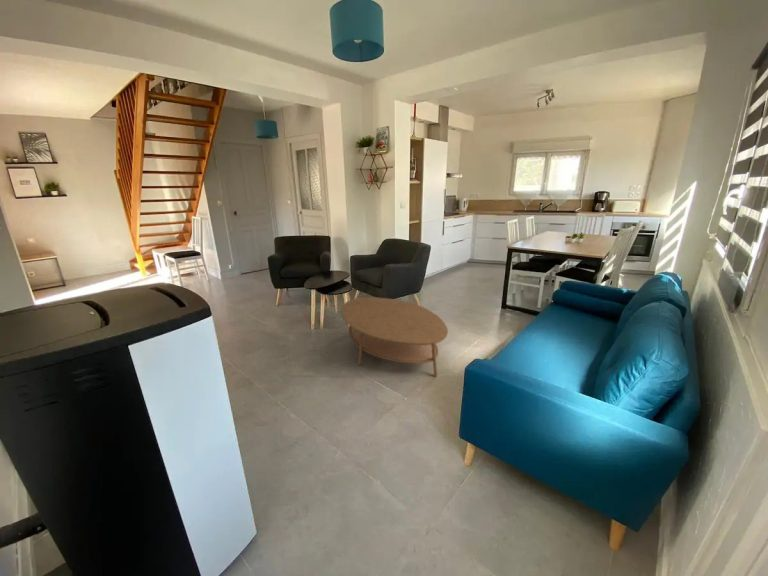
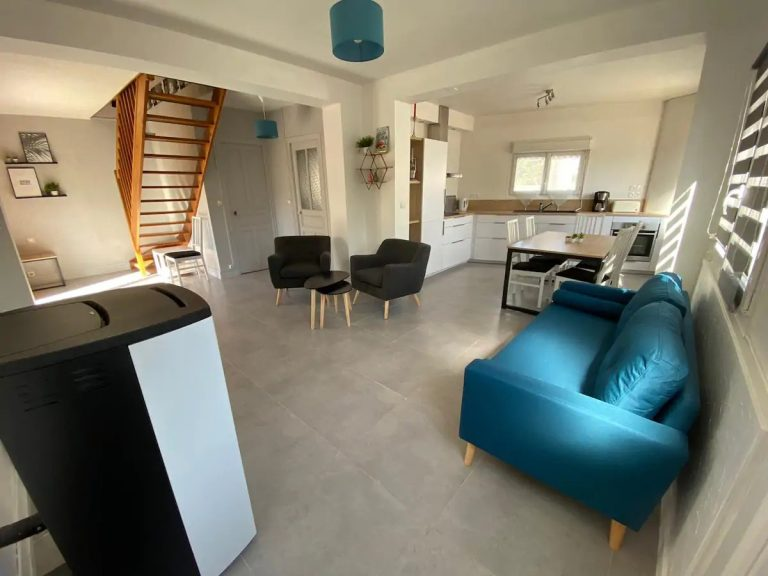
- coffee table [340,296,449,378]
